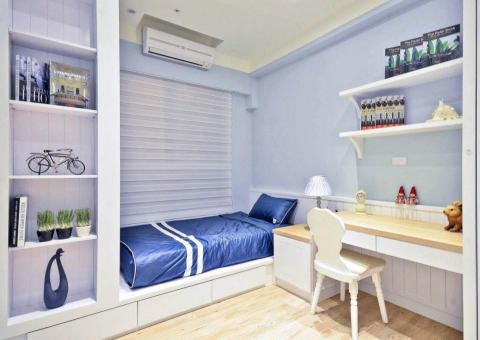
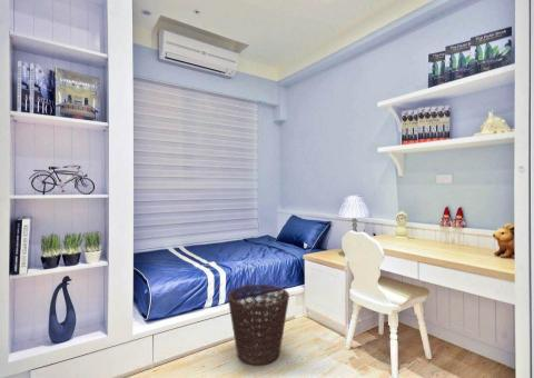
+ basket [227,284,290,367]
